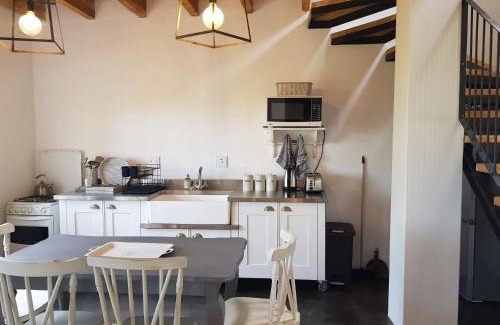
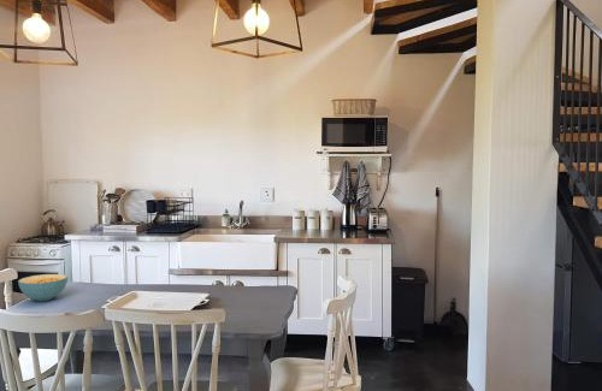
+ cereal bowl [17,273,69,302]
